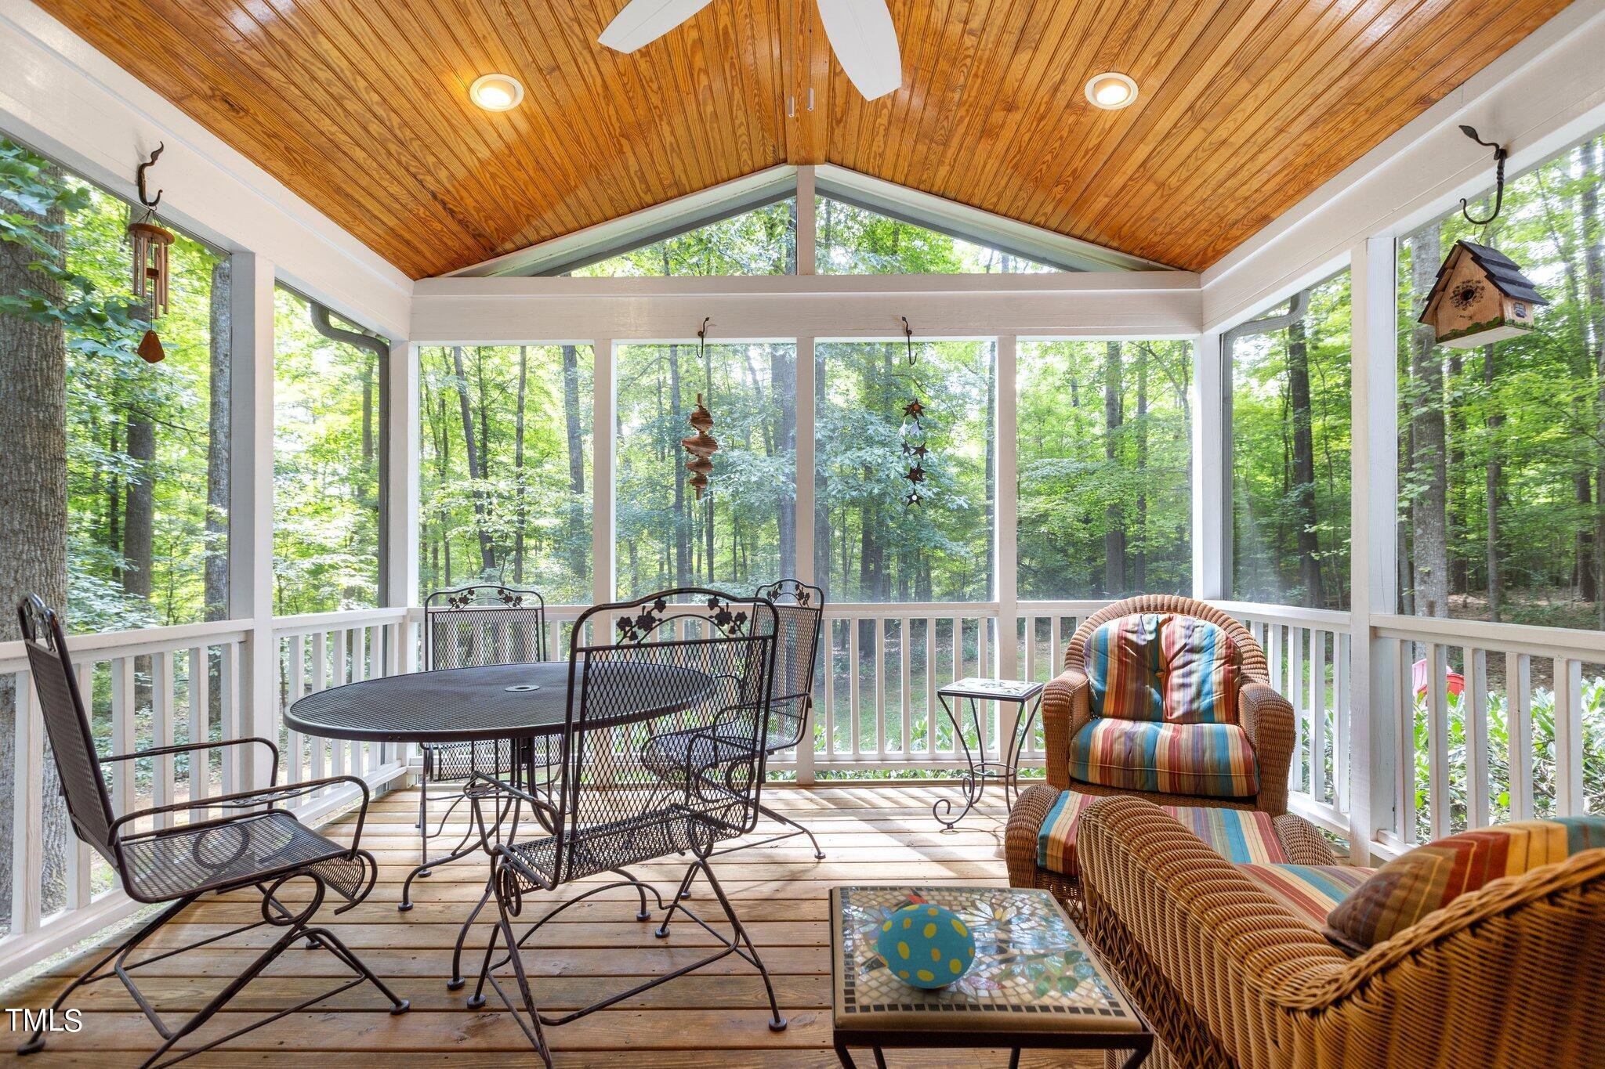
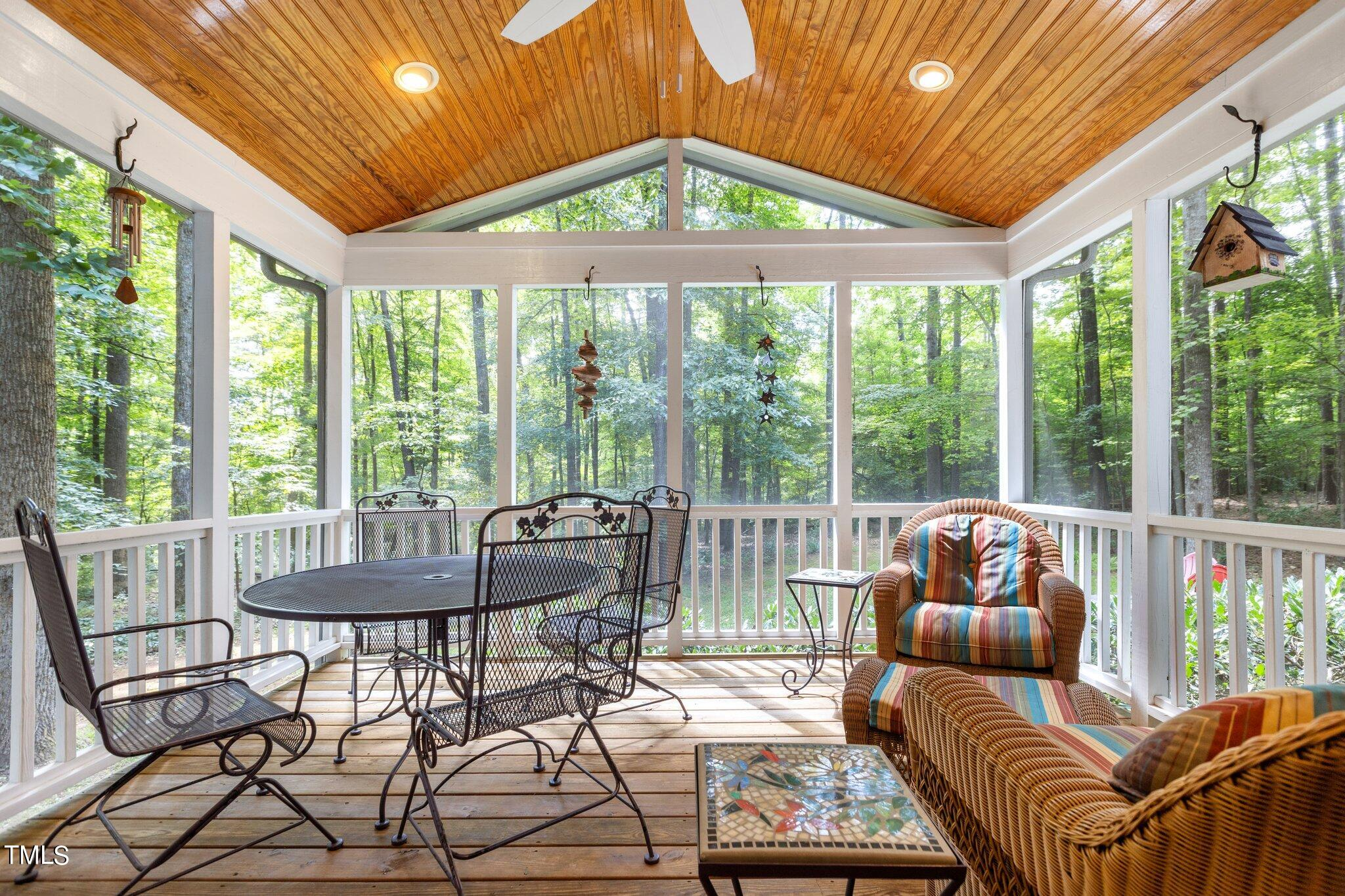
- decorative egg [876,903,976,989]
